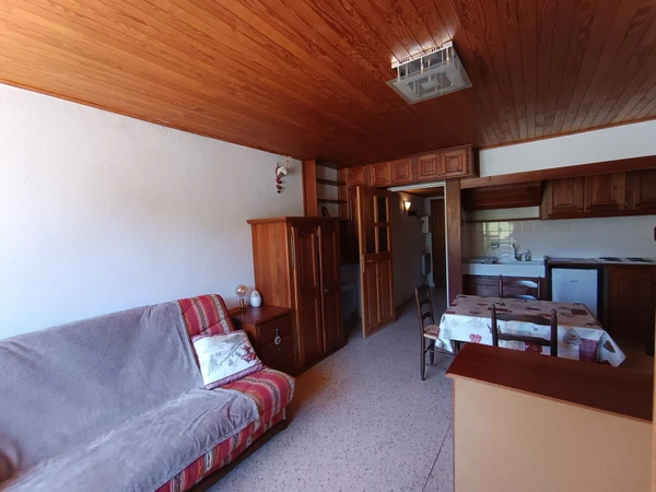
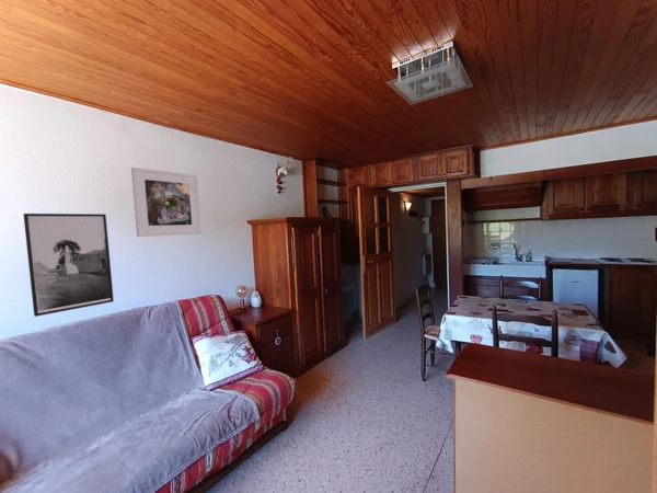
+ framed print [23,213,115,318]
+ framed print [130,167,203,238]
